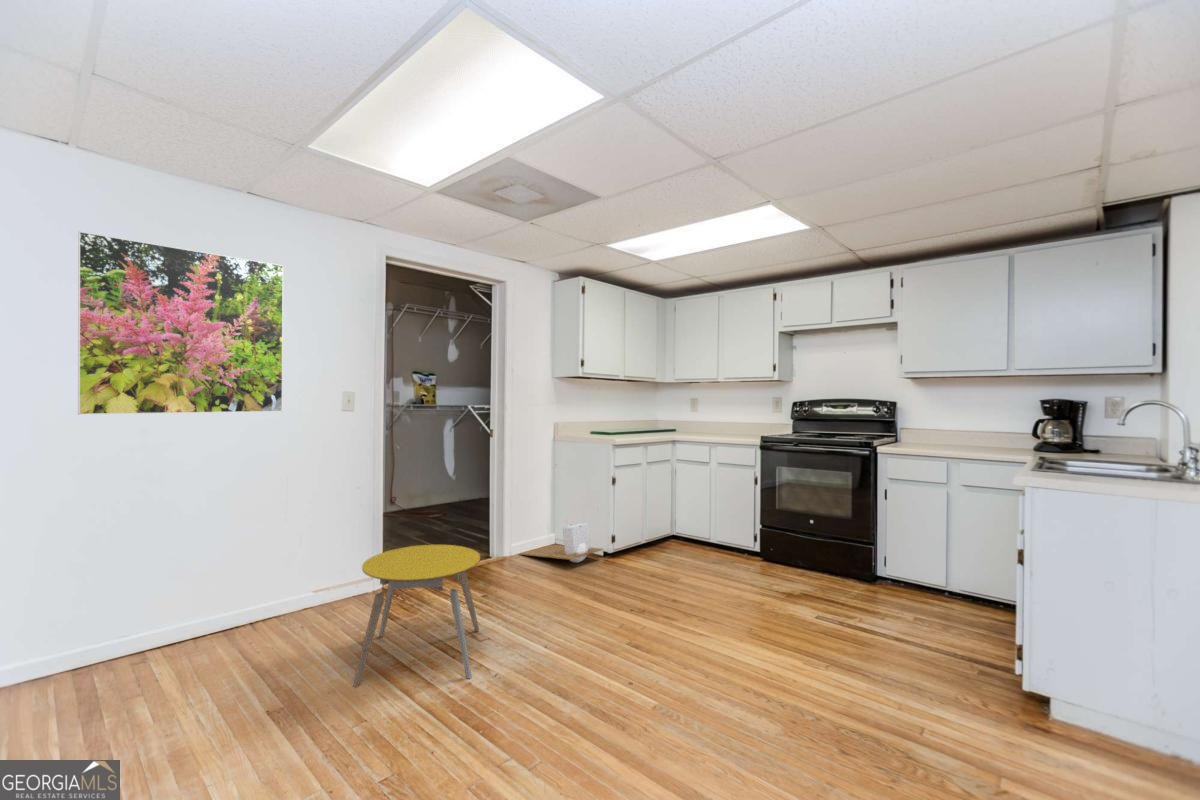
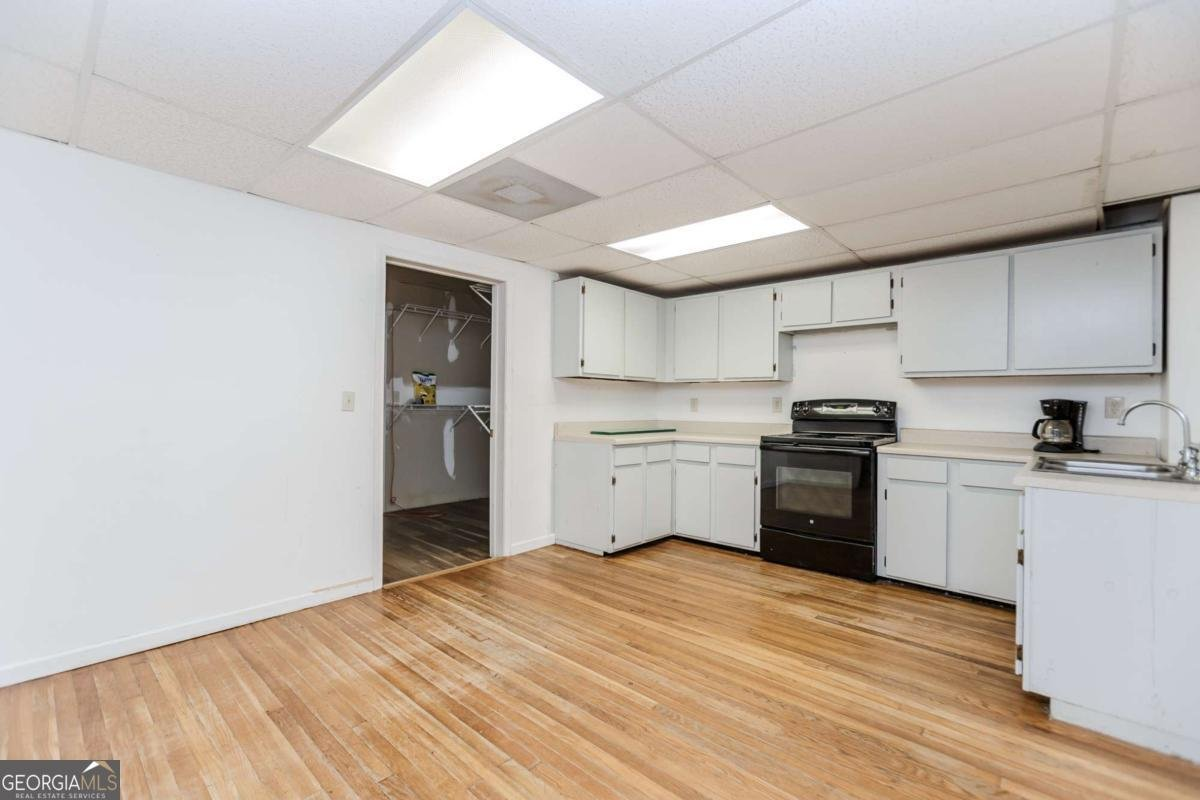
- stool [352,544,481,689]
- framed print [77,230,284,416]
- trash can [518,522,605,564]
